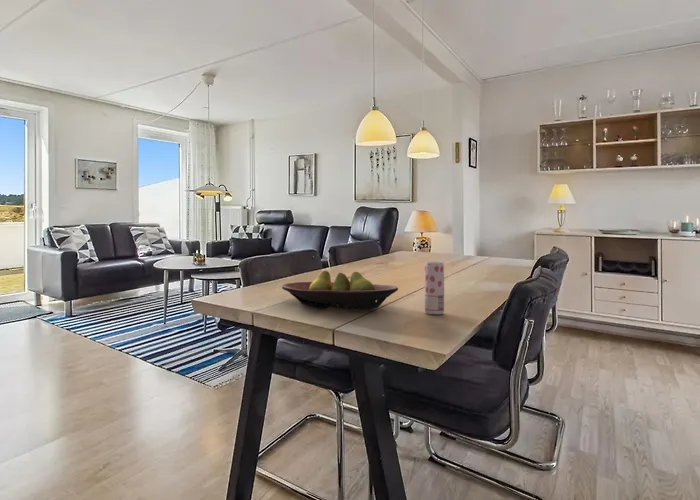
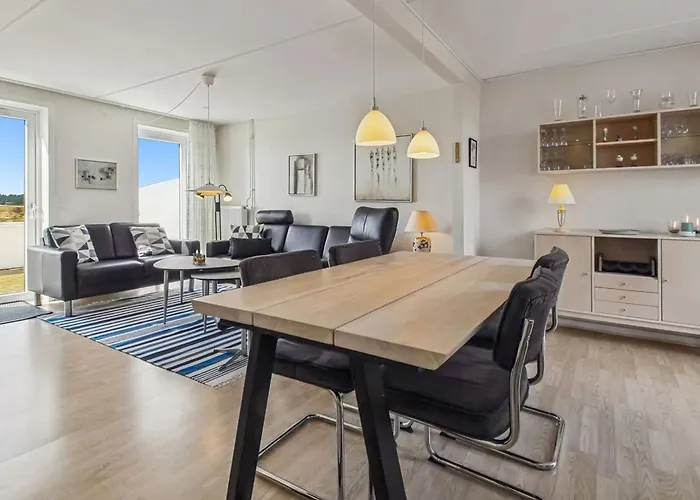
- fruit bowl [281,269,399,310]
- beverage can [424,261,445,315]
